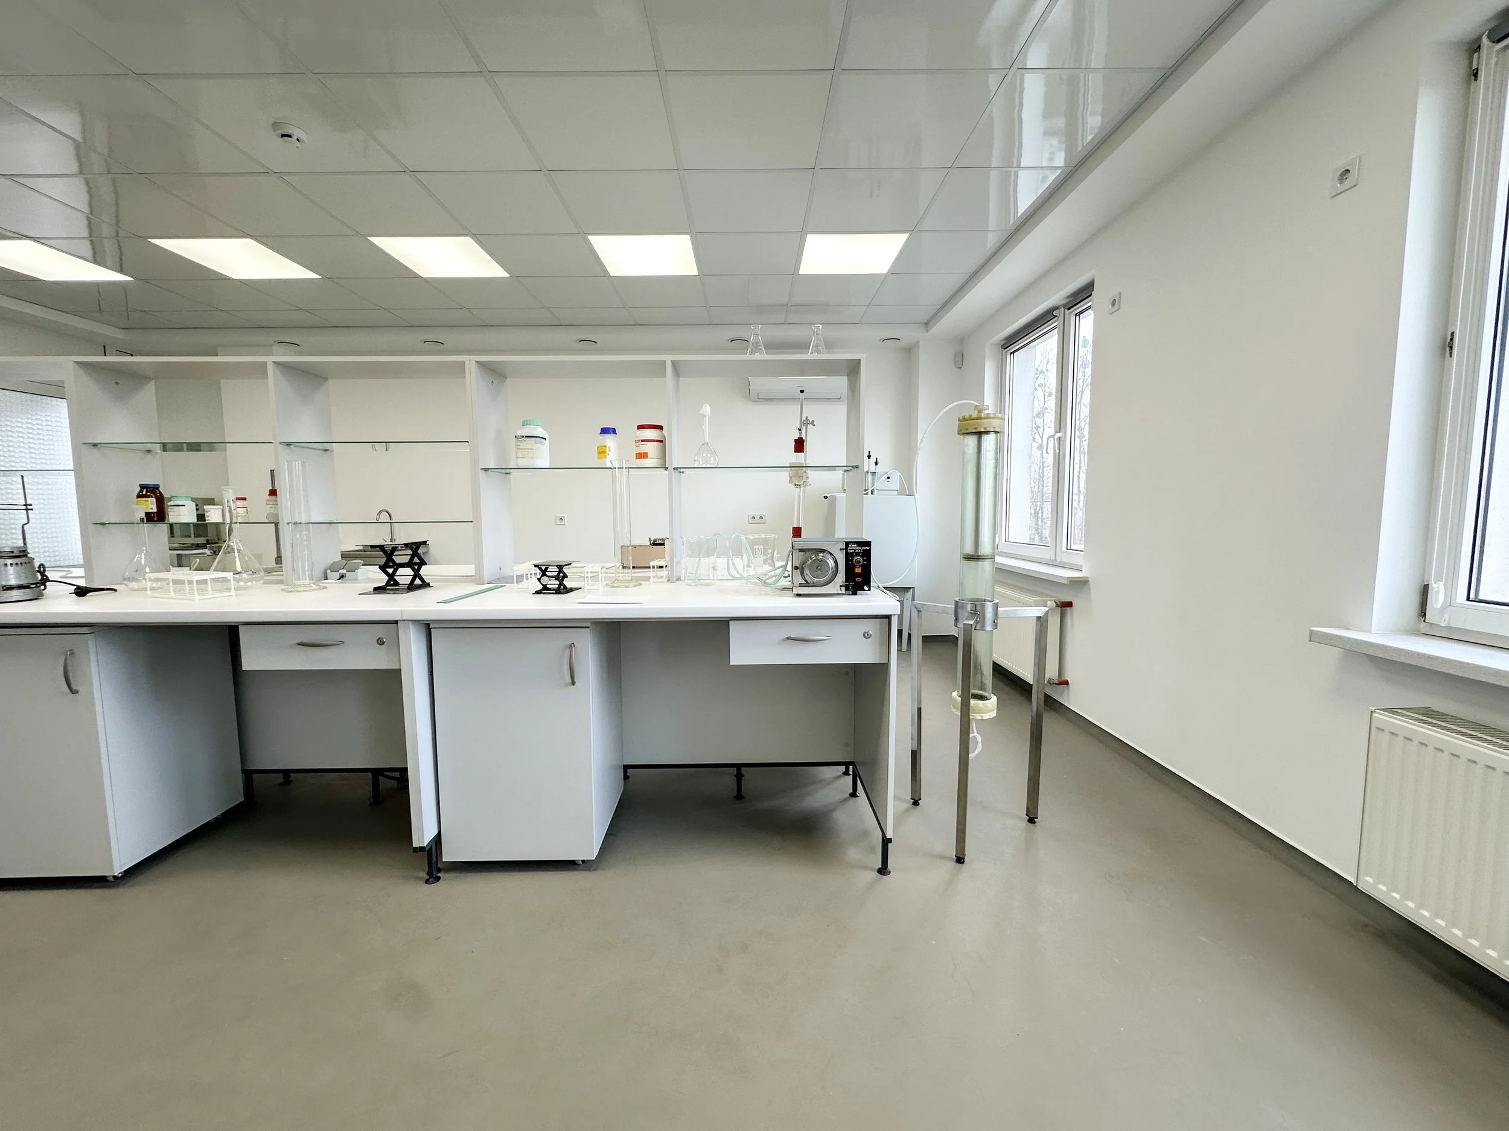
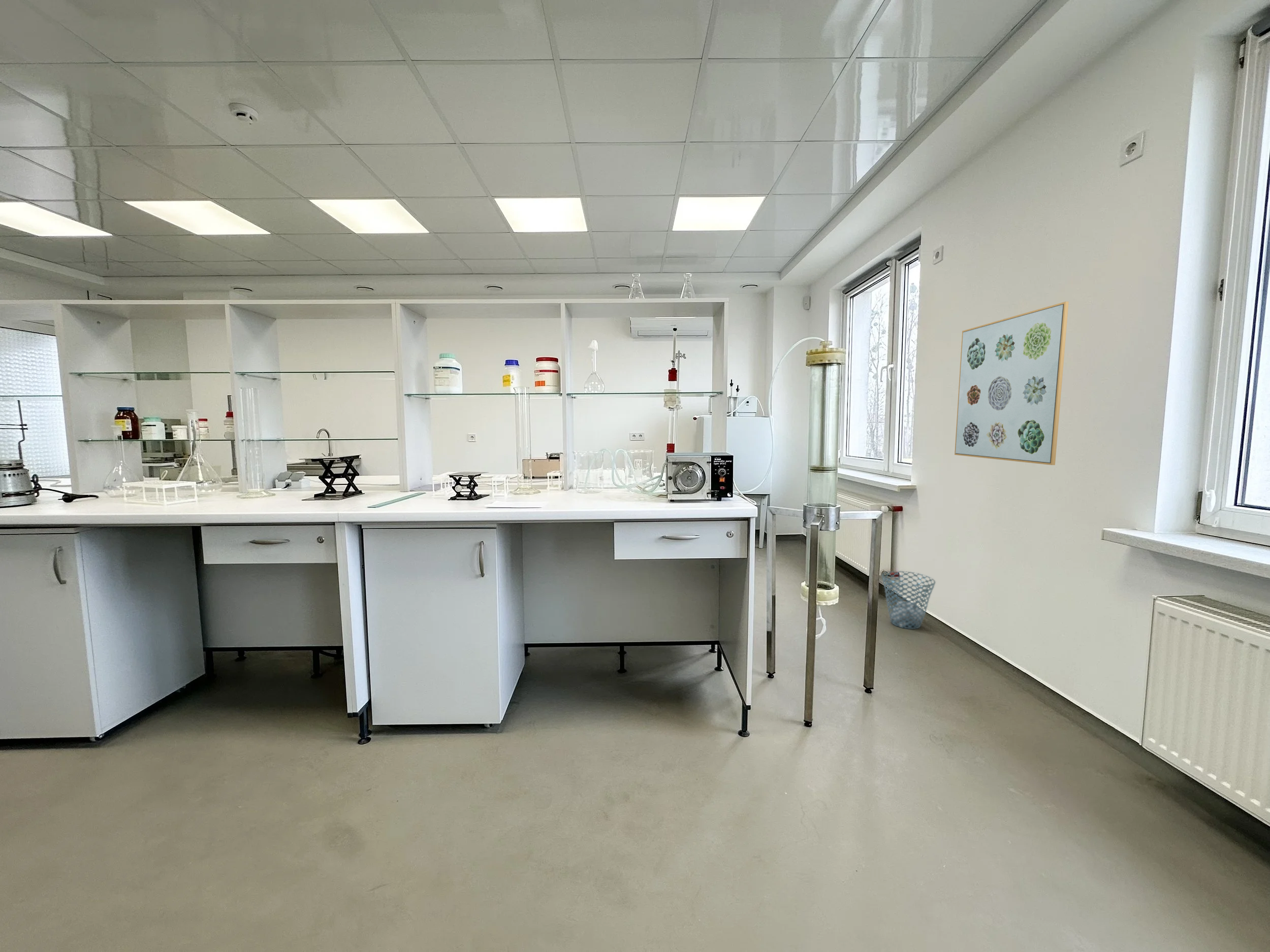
+ waste basket [881,571,936,630]
+ wall art [954,301,1069,466]
